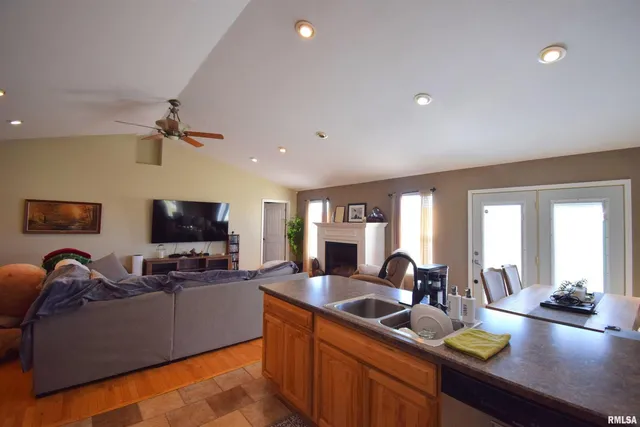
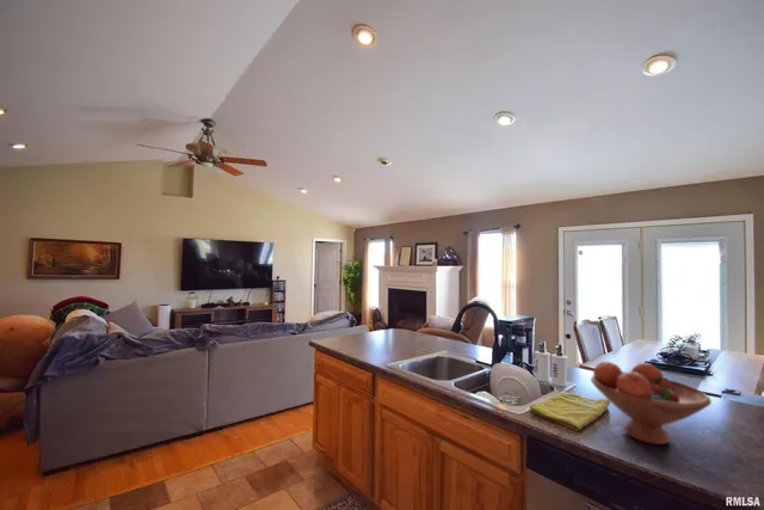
+ fruit bowl [590,361,713,446]
